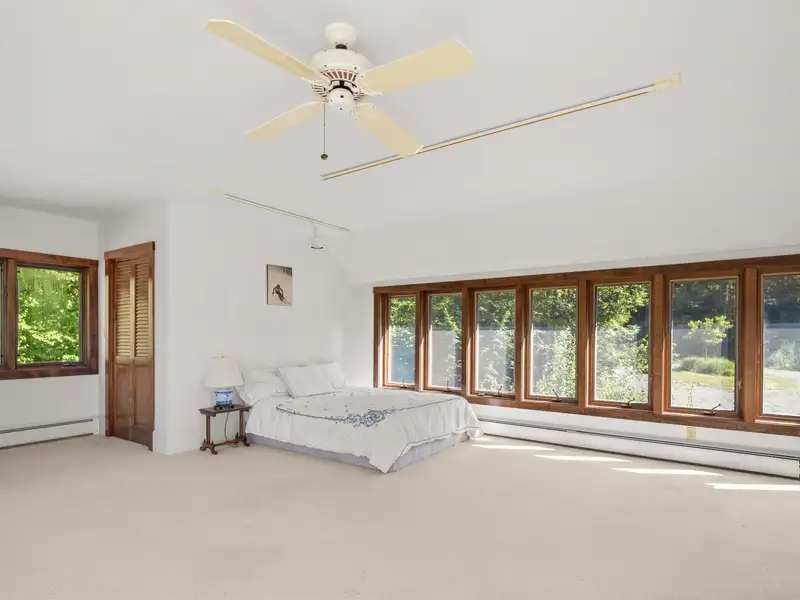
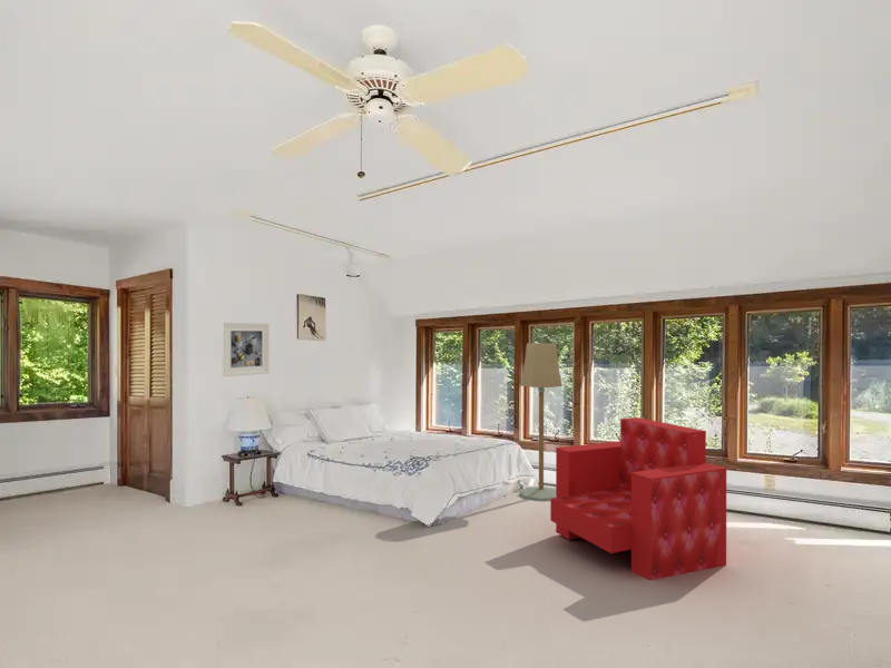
+ armchair [549,416,727,581]
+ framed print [222,322,271,377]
+ floor lamp [519,342,564,502]
